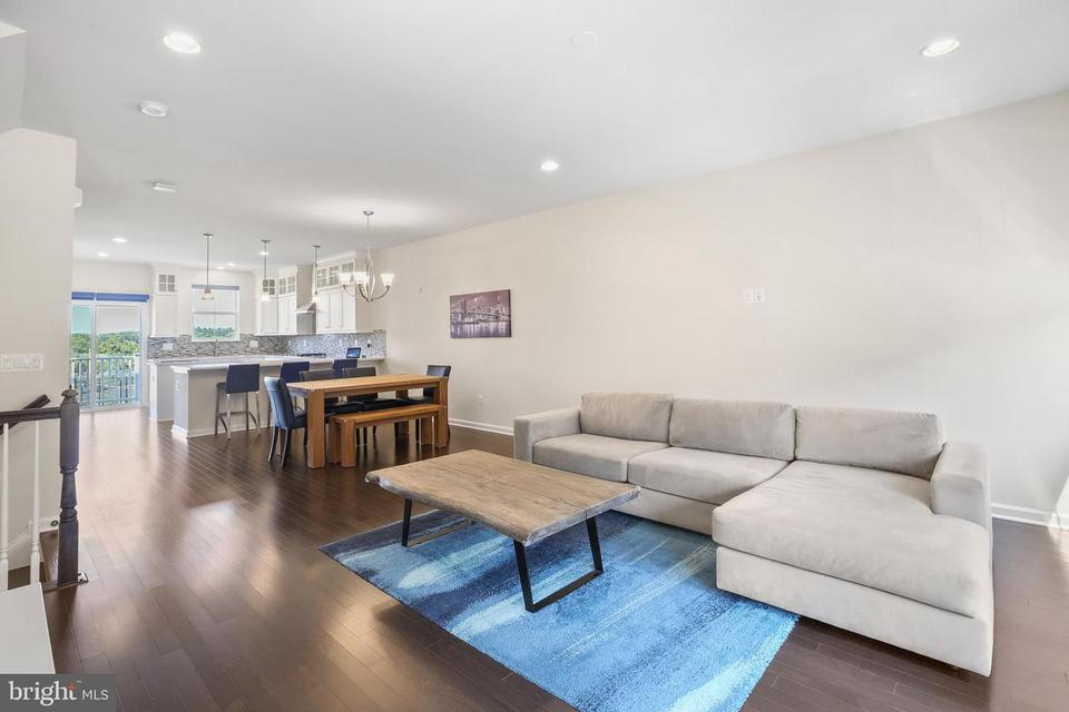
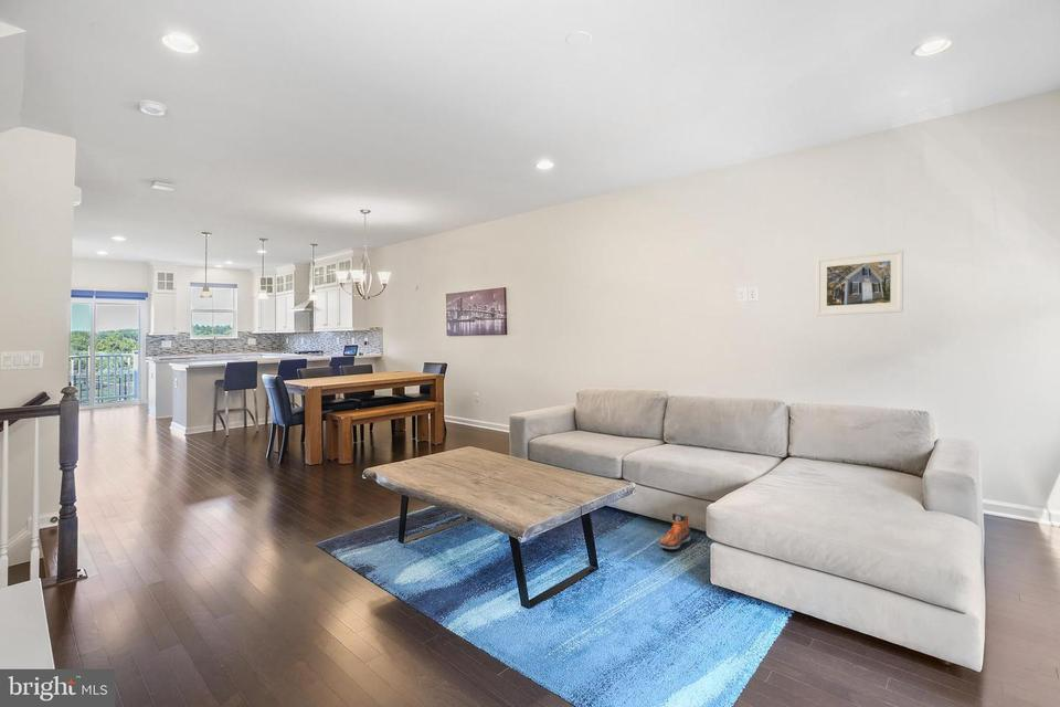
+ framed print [815,249,904,317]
+ sneaker [658,513,691,550]
